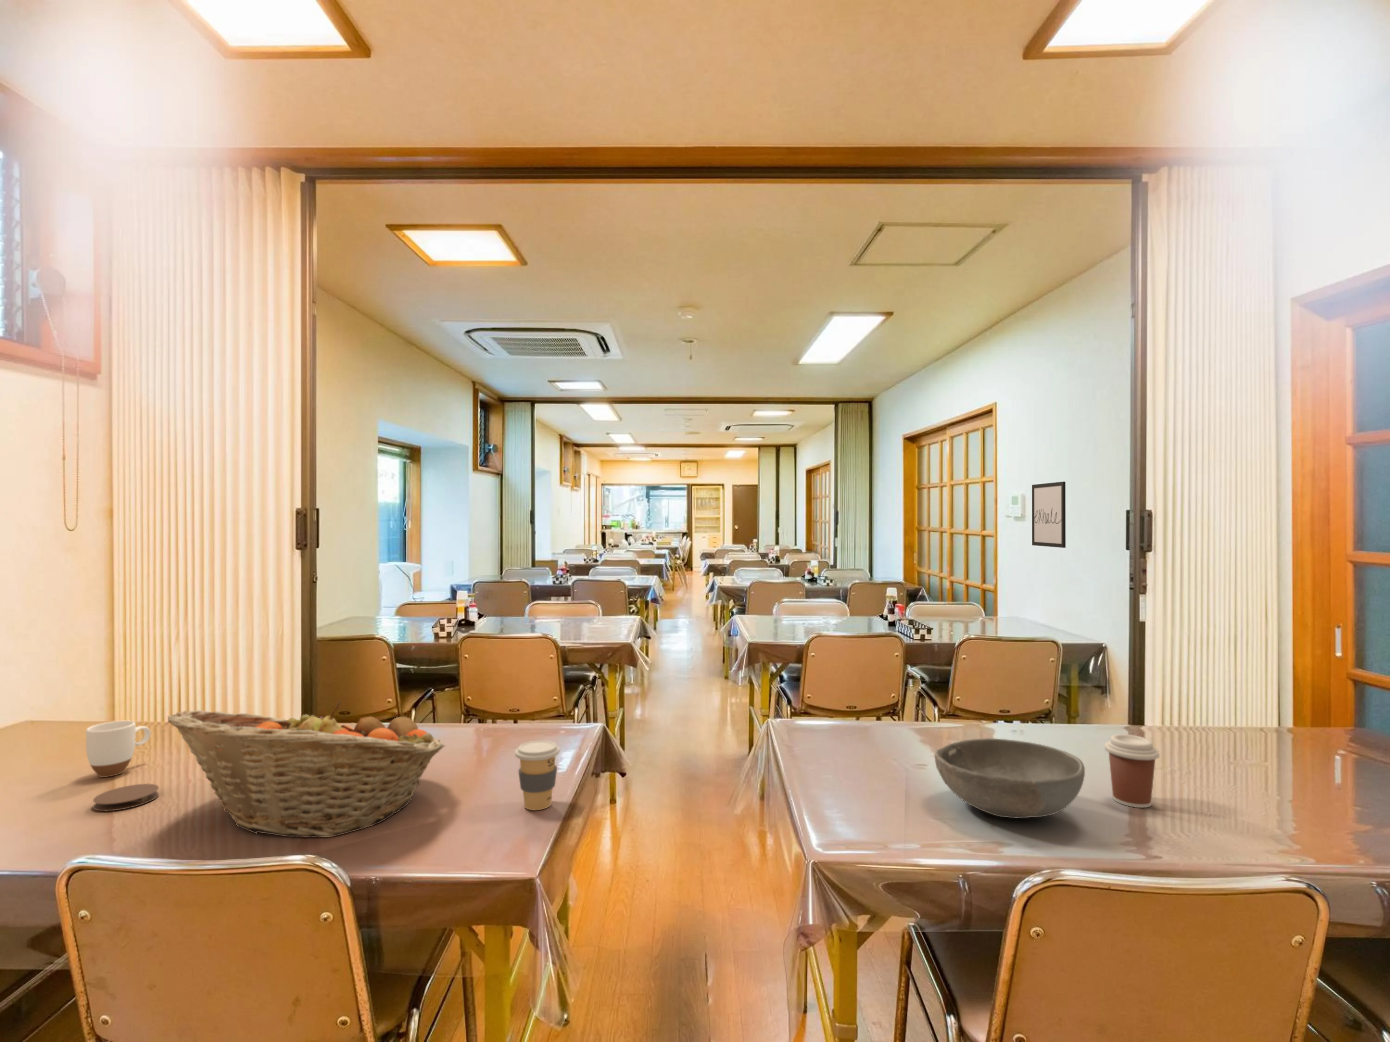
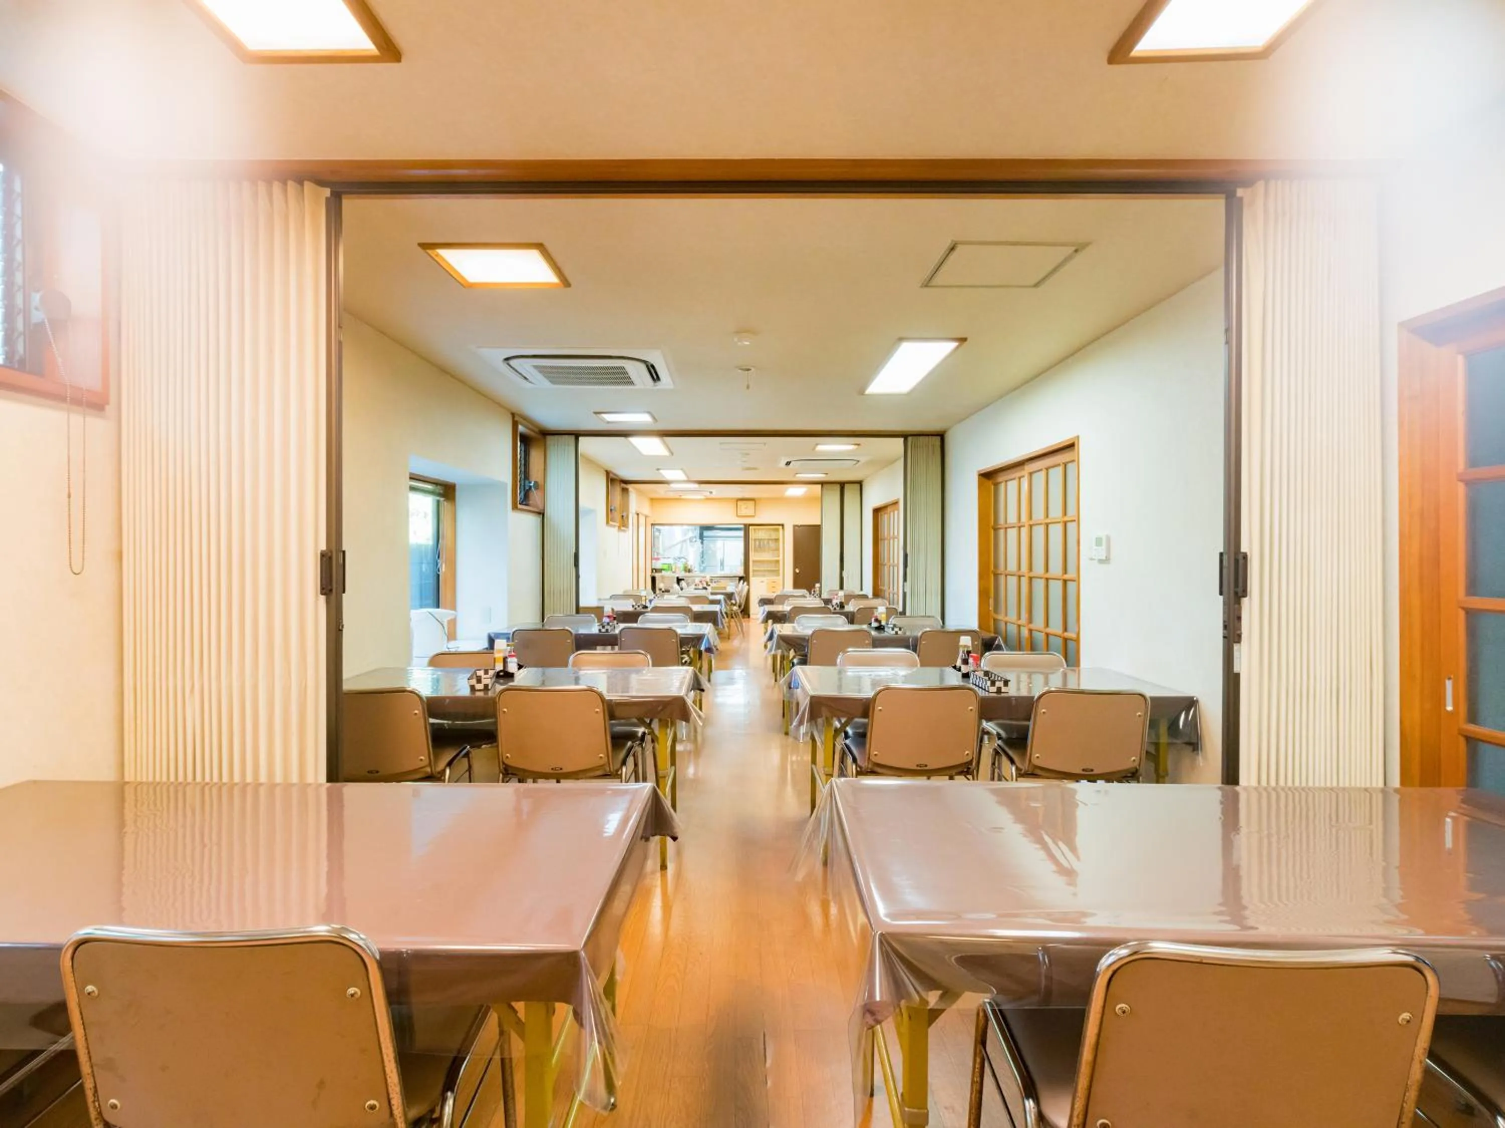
- bowl [934,738,1086,819]
- fruit basket [167,702,445,838]
- coaster [93,783,160,812]
- wall art [1031,482,1066,548]
- coffee cup [514,740,560,810]
- coffee cup [1104,733,1160,809]
- mug [85,720,151,777]
